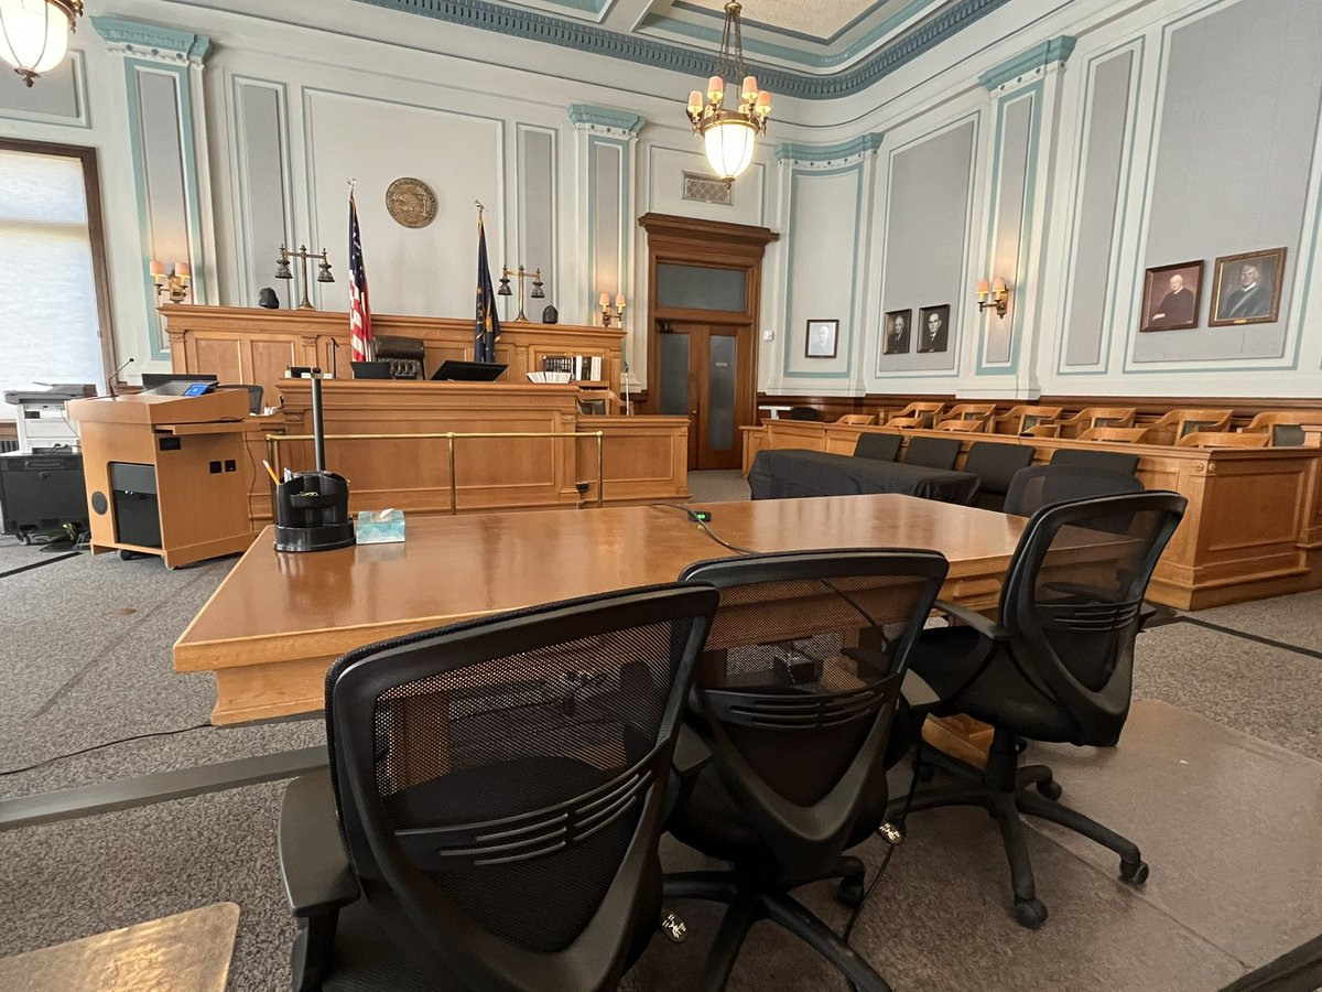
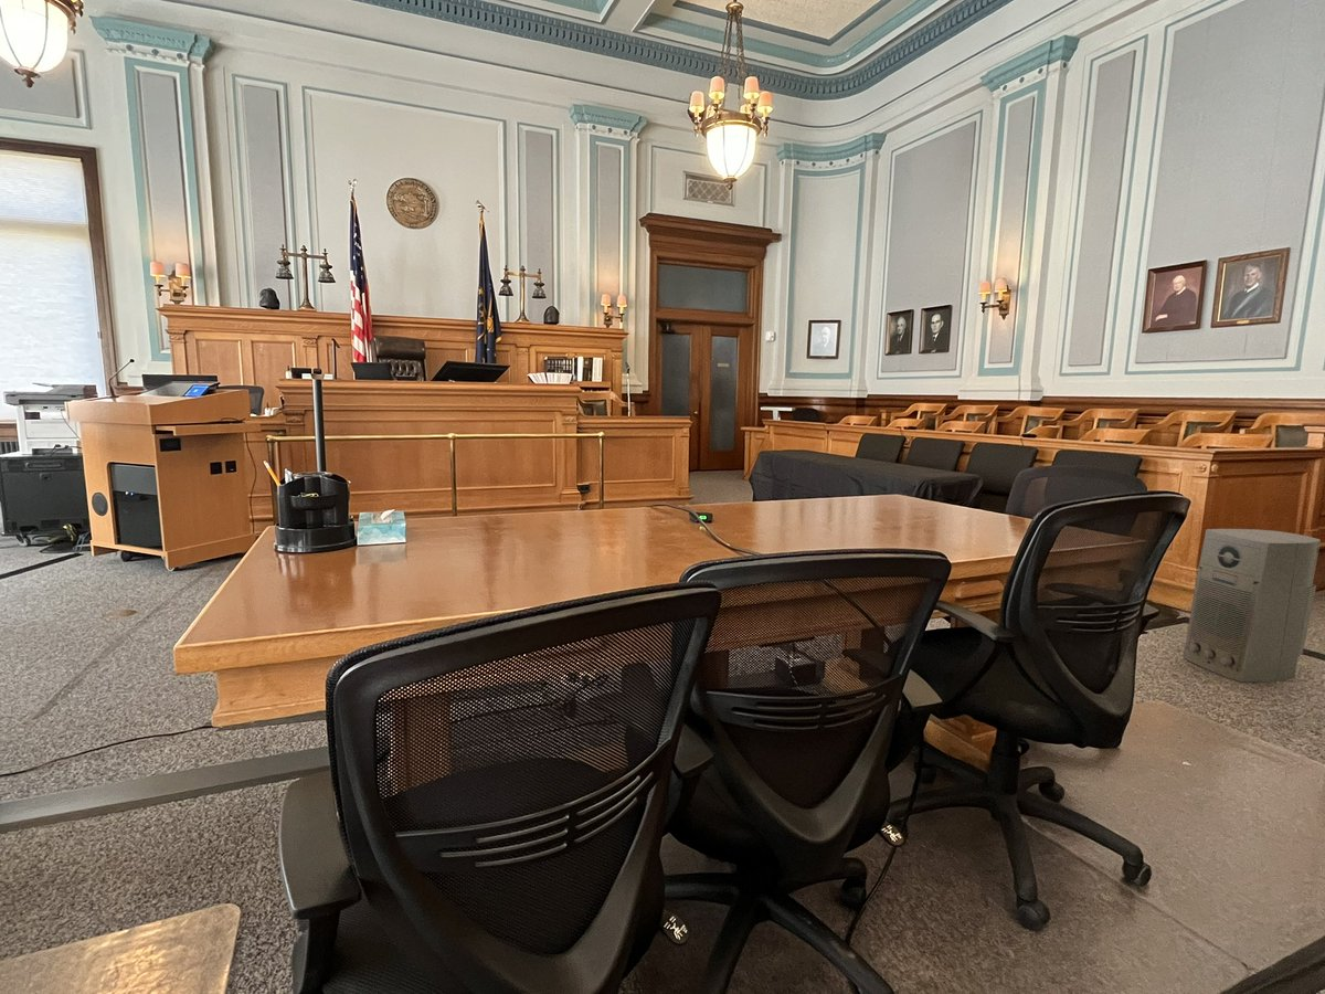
+ air purifier [1181,528,1322,683]
